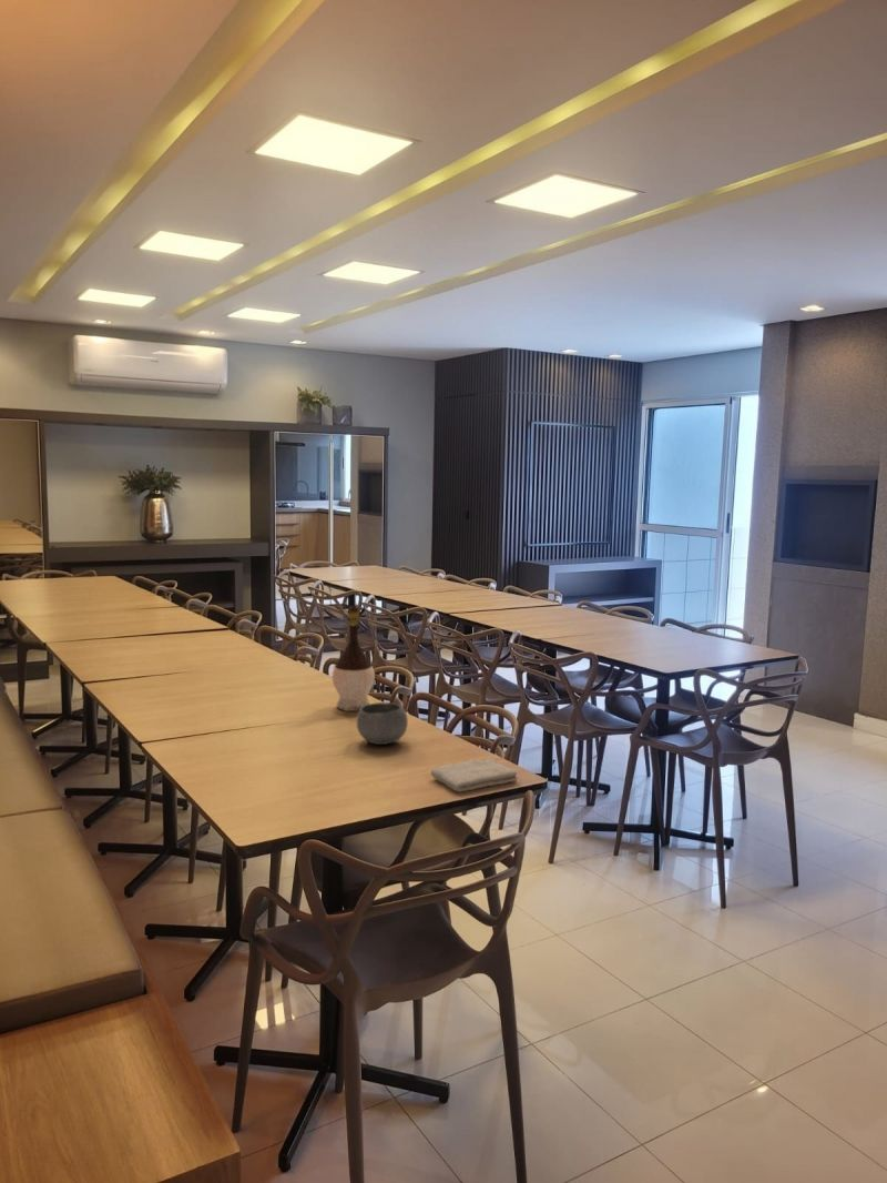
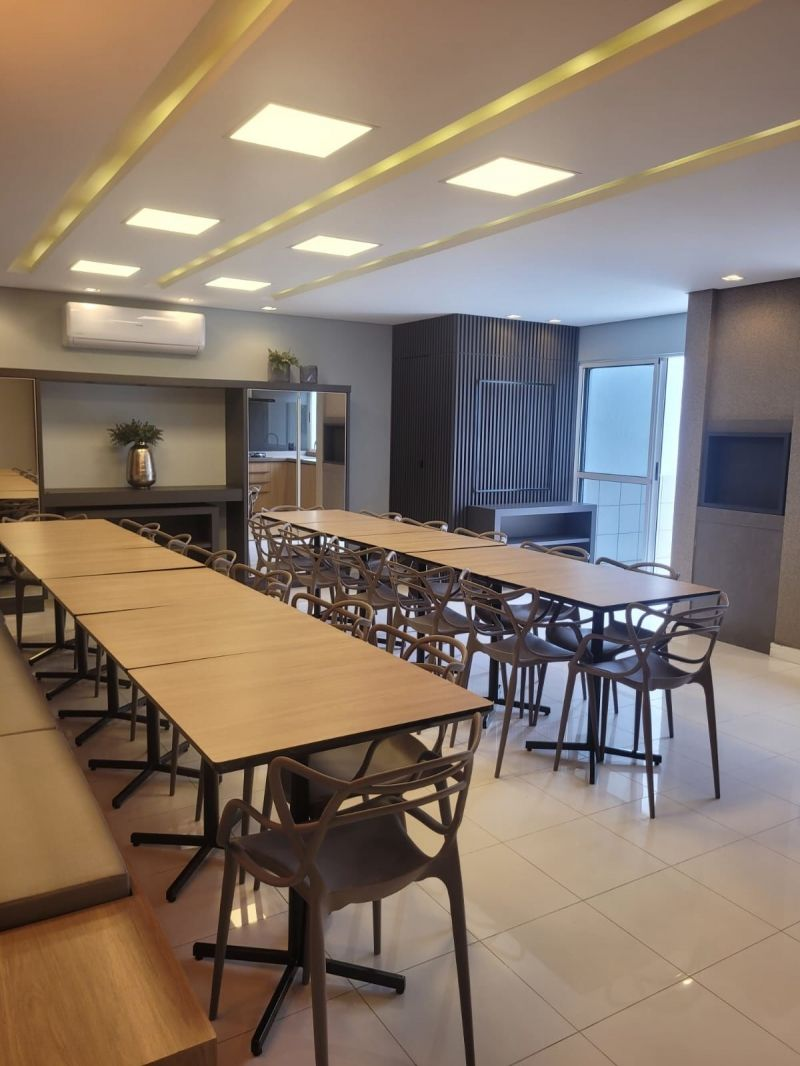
- bowl [356,701,409,746]
- washcloth [430,758,518,793]
- wine bottle [330,605,376,712]
